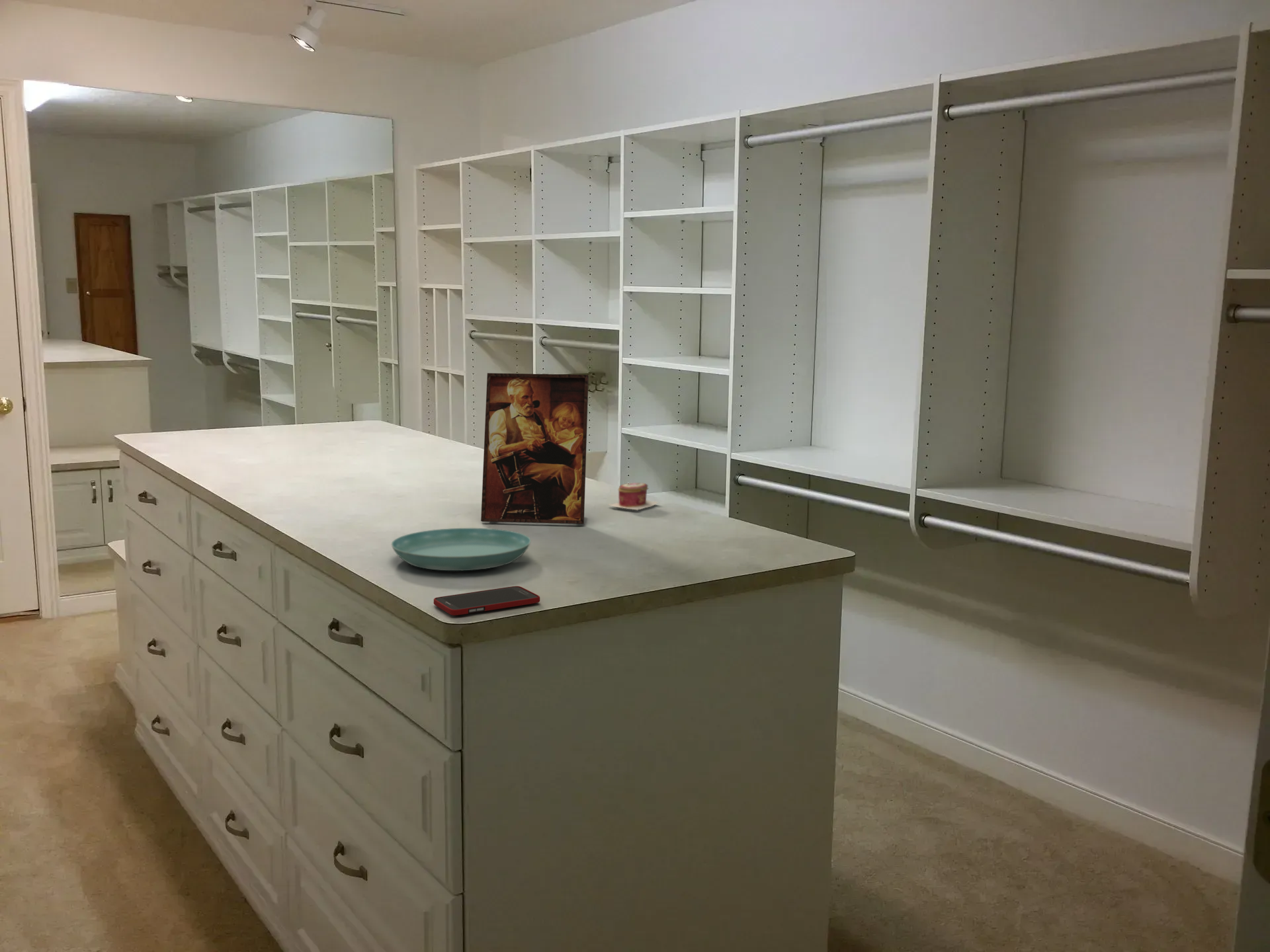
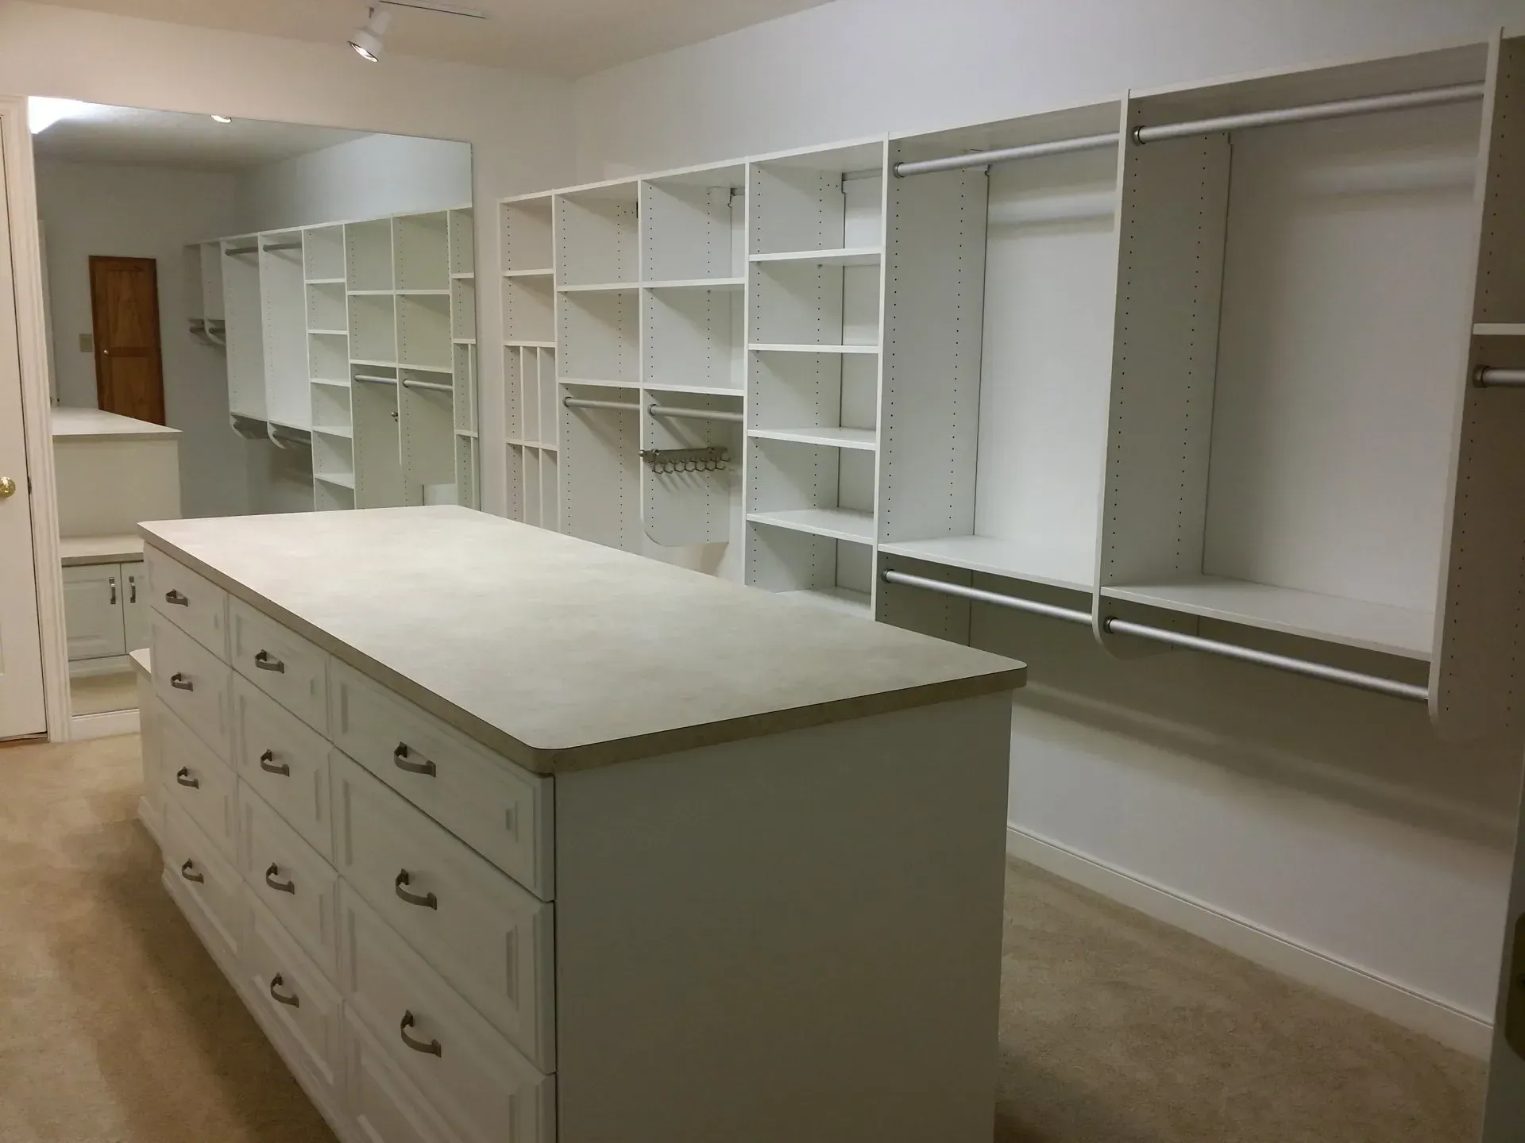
- jewelry box [609,482,659,510]
- saucer [391,528,531,571]
- picture frame [480,372,589,525]
- cell phone [433,586,540,616]
